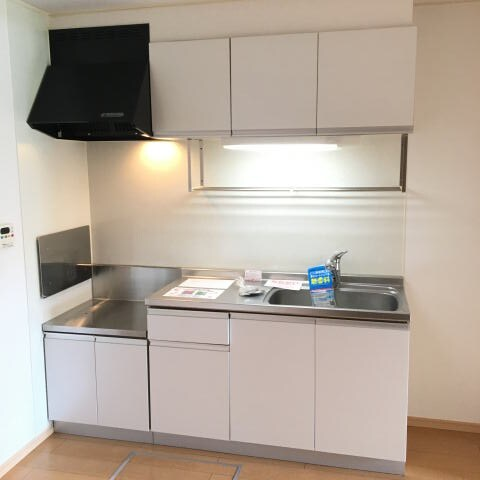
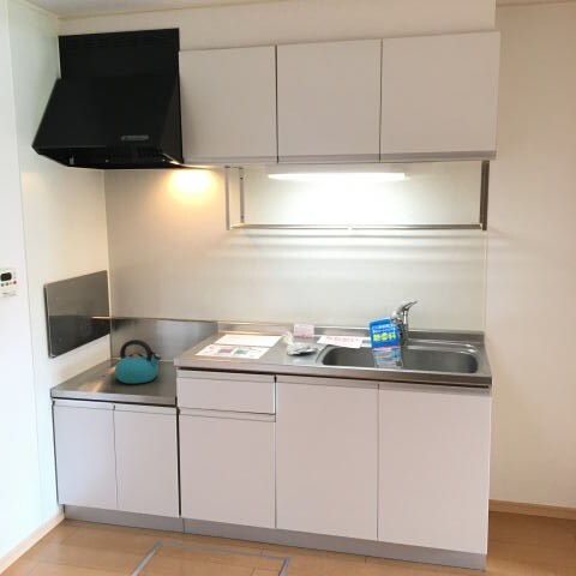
+ kettle [114,338,162,385]
